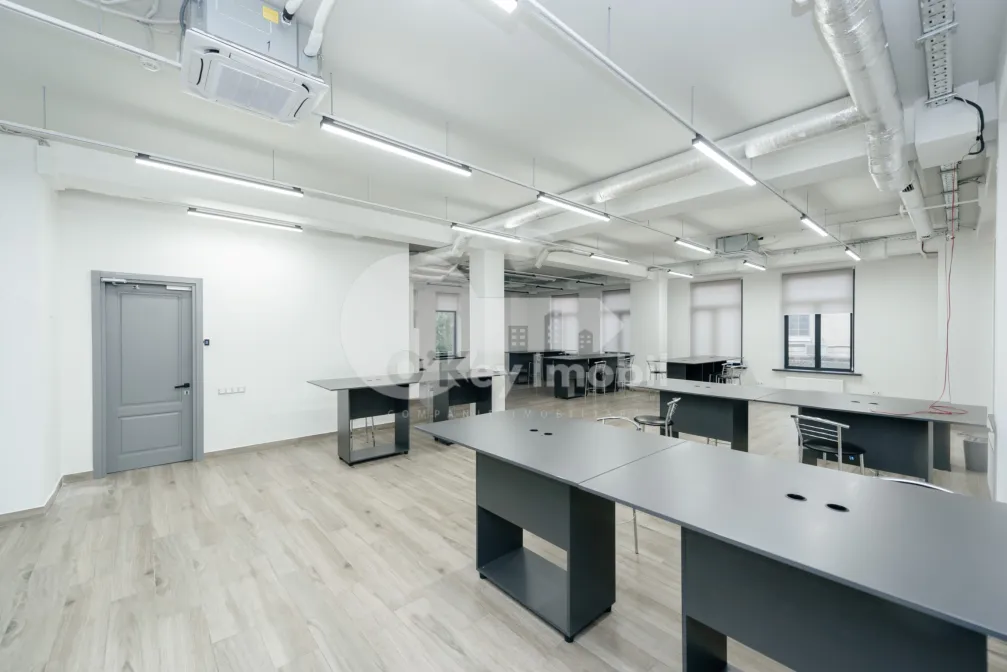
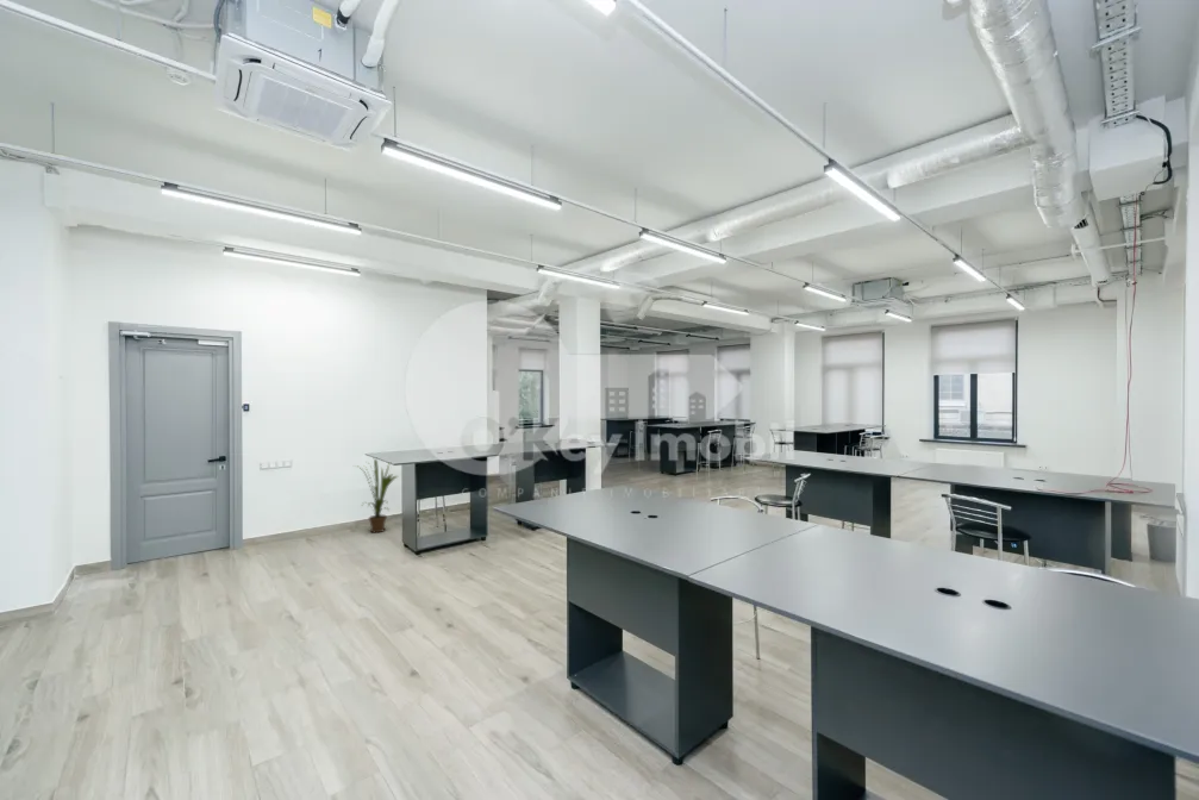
+ house plant [352,458,399,533]
